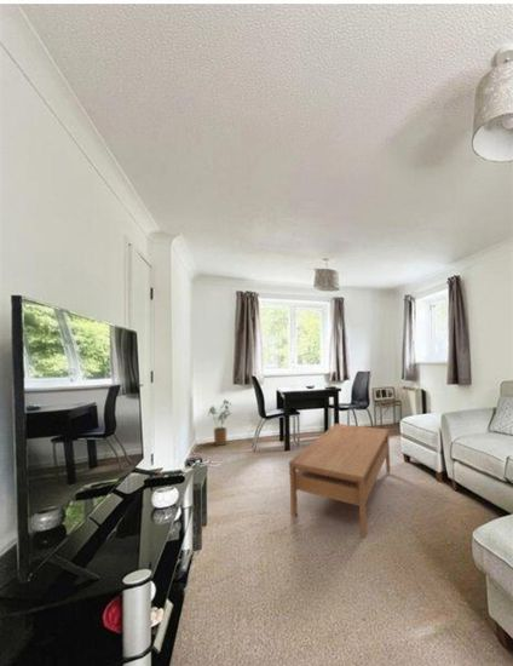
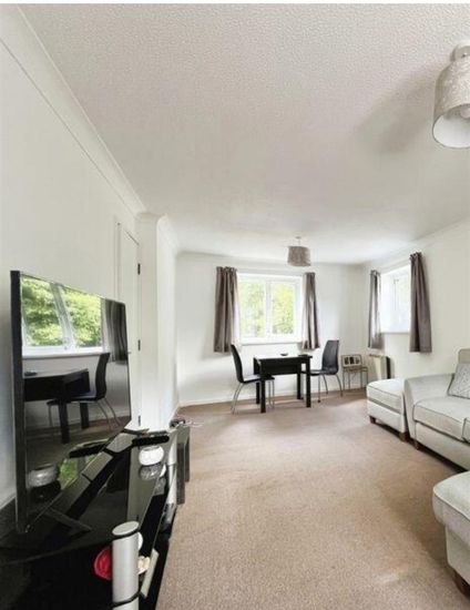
- coffee table [288,423,392,539]
- house plant [207,398,234,447]
